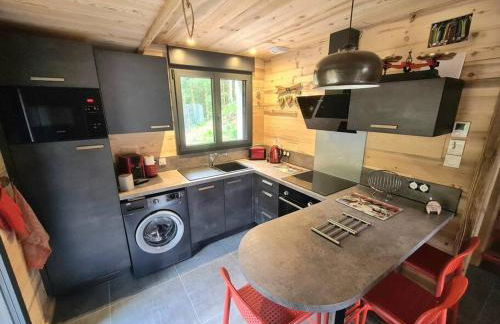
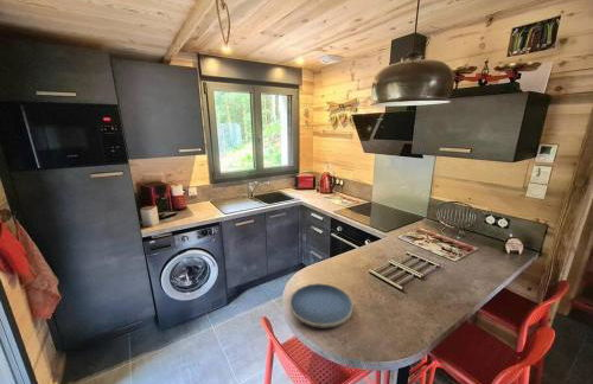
+ plate [288,282,355,329]
